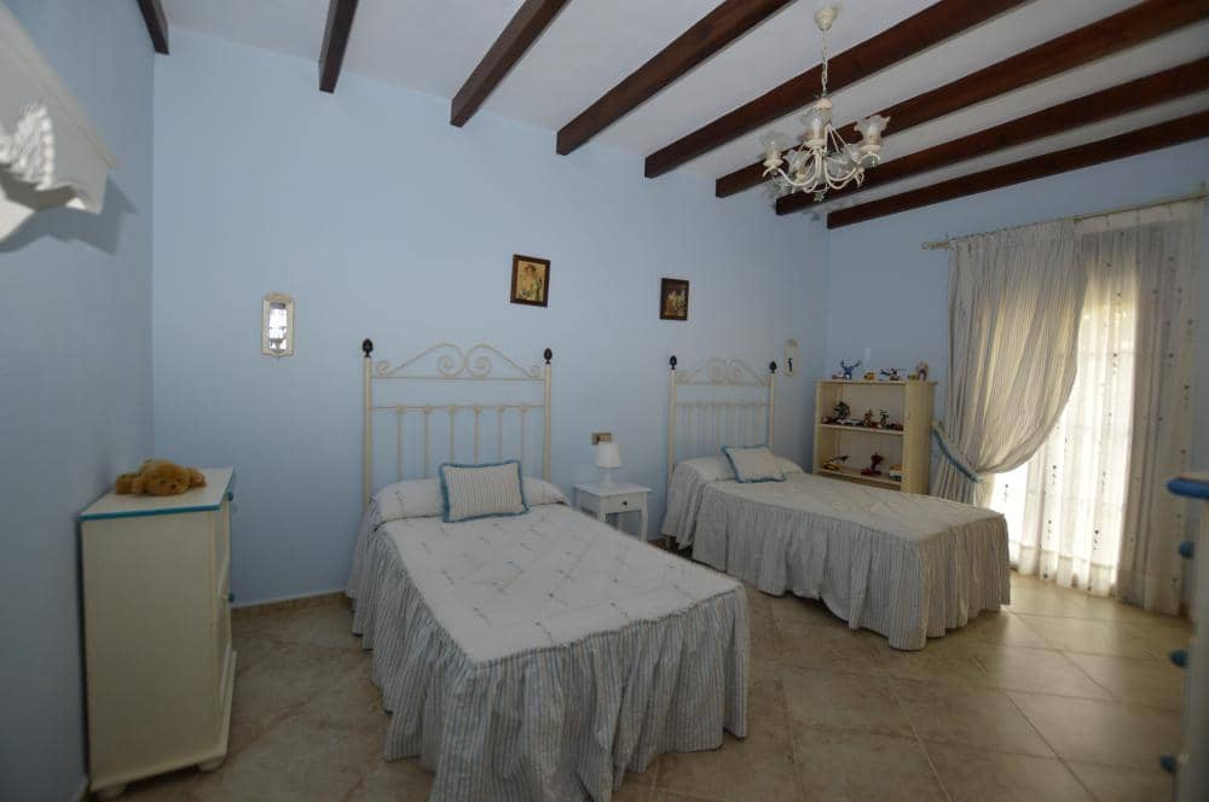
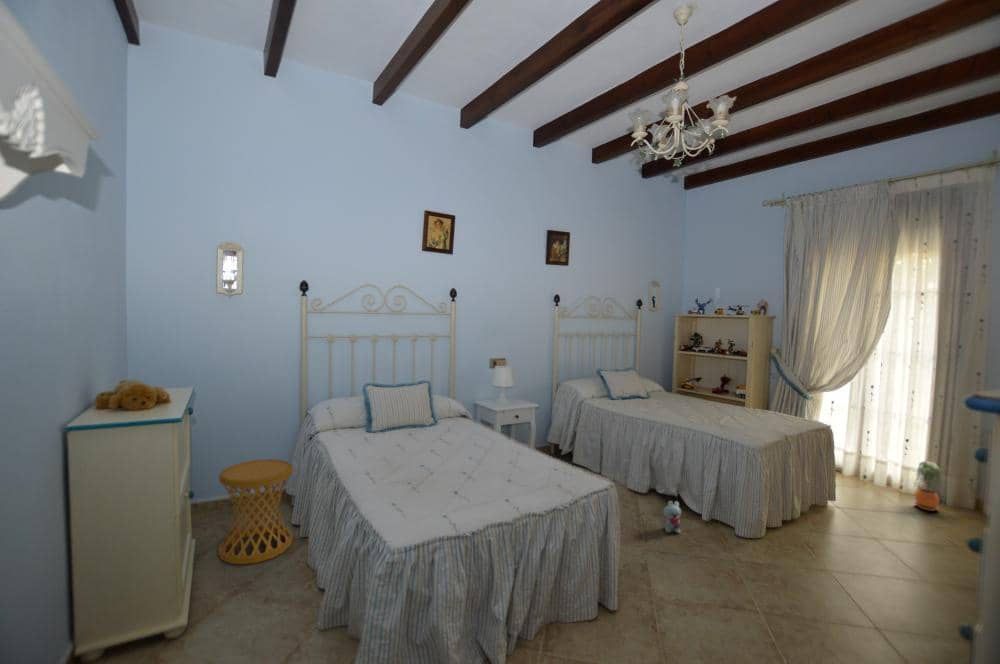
+ plush toy [662,500,682,535]
+ potted plant [913,460,942,512]
+ side table [217,458,294,566]
